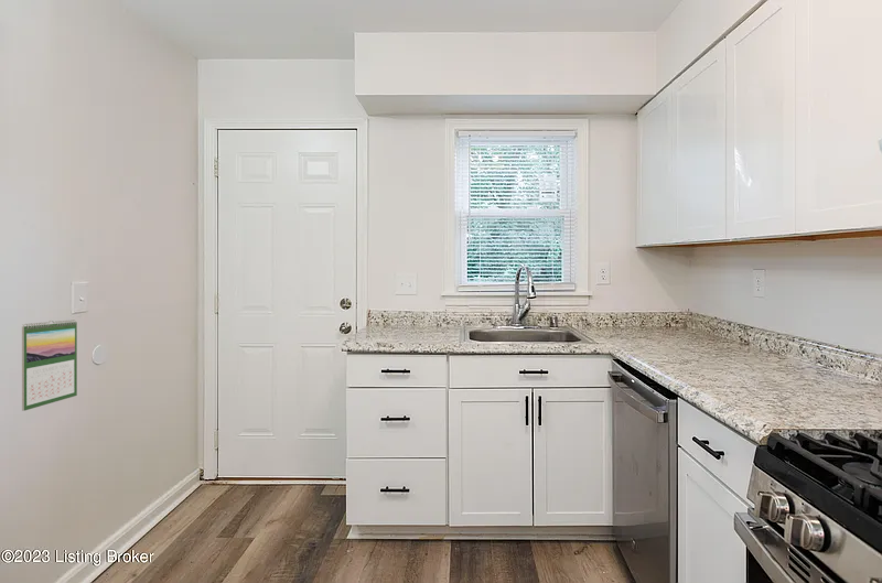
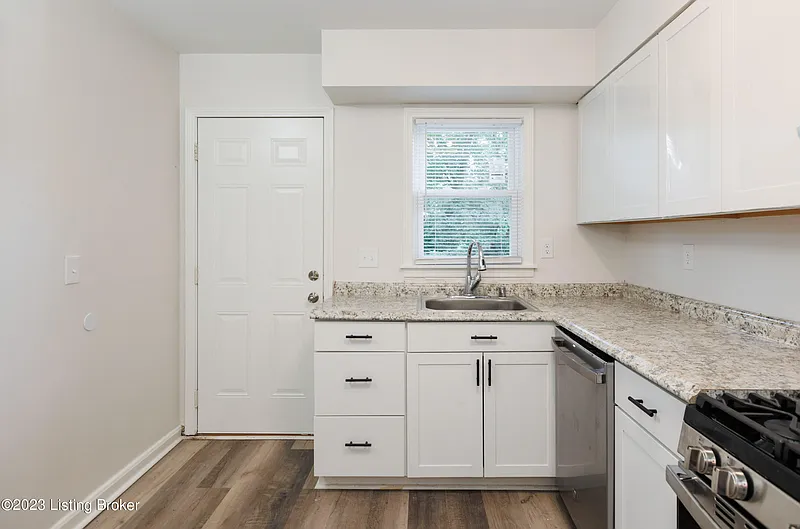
- calendar [21,319,78,412]
